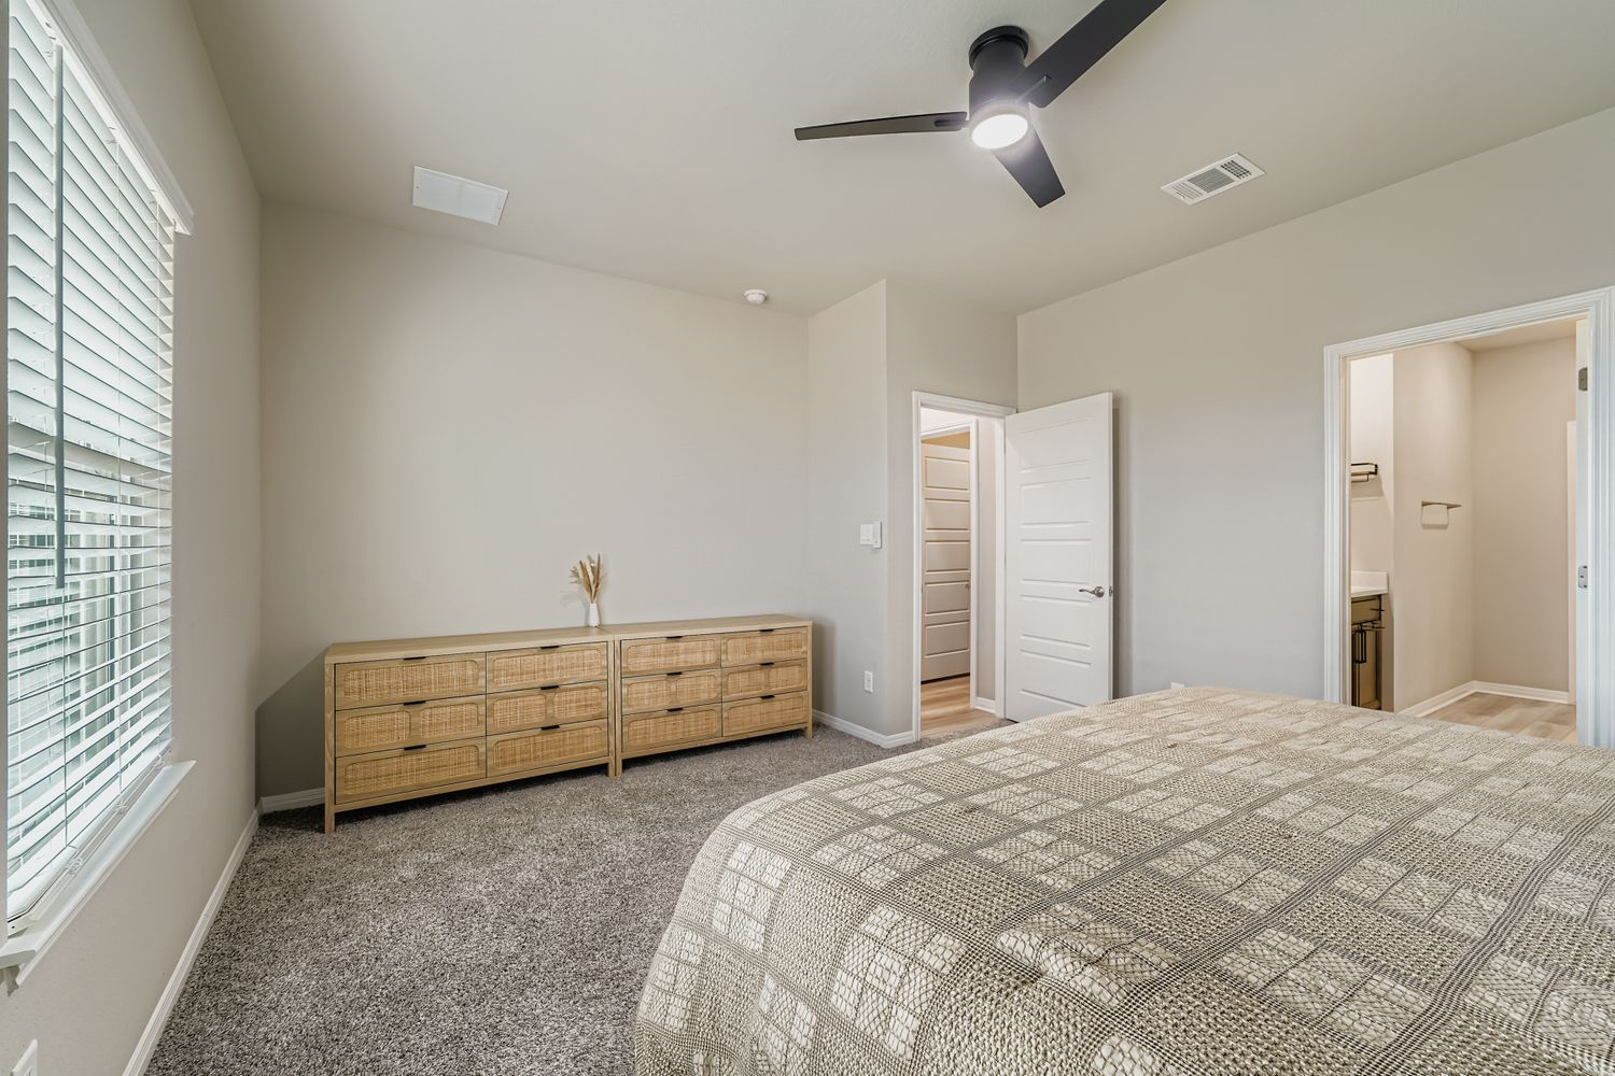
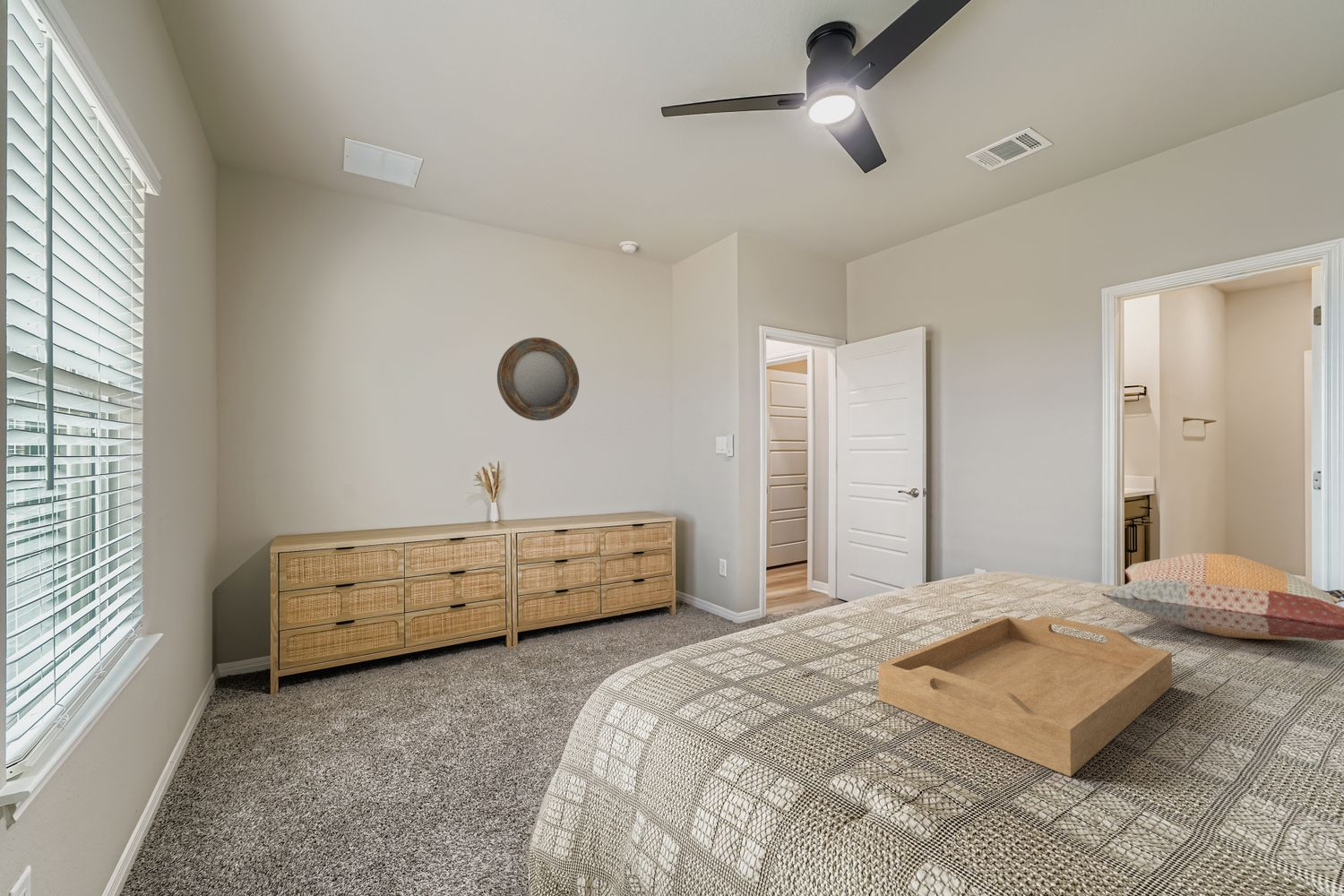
+ home mirror [496,337,580,422]
+ serving tray [877,615,1173,778]
+ decorative pillow [1101,552,1344,642]
